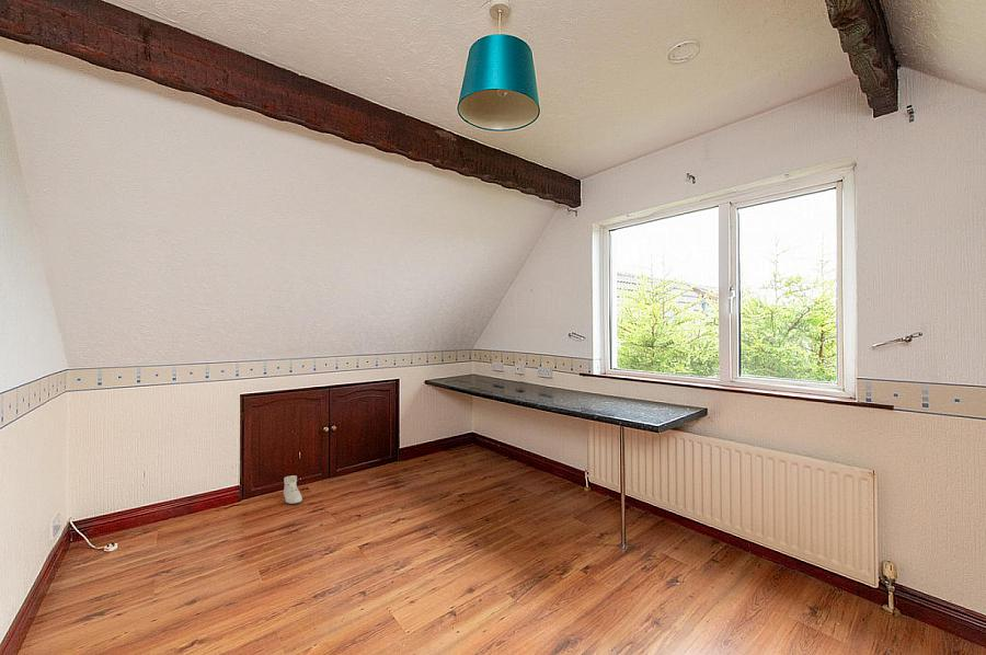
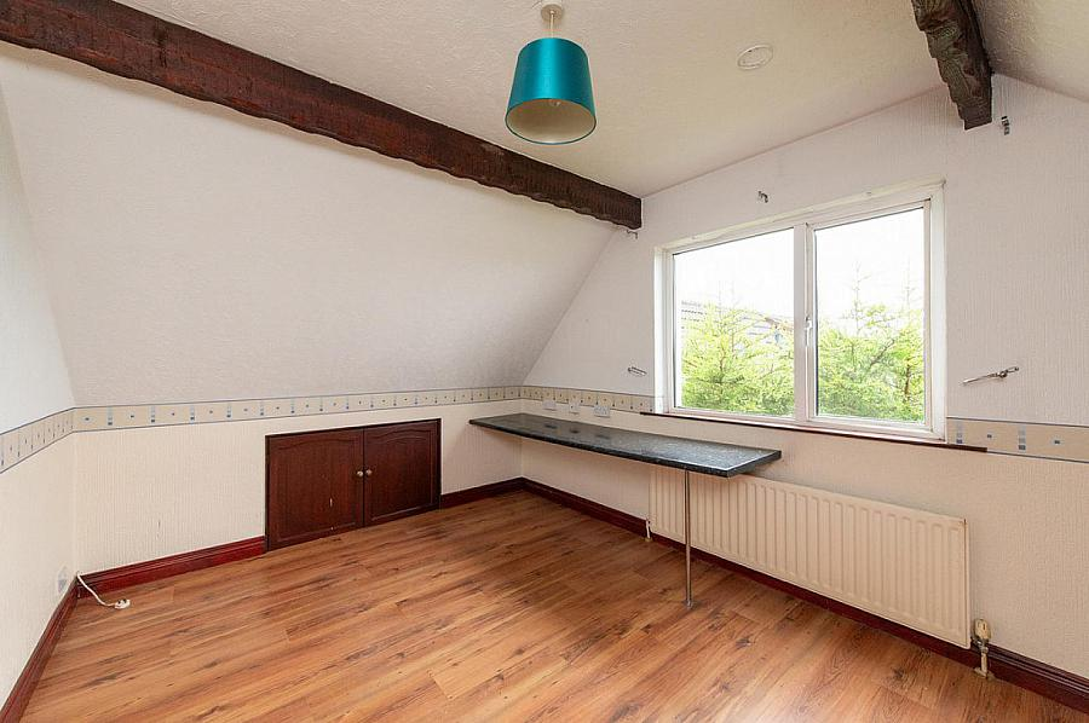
- sneaker [283,474,303,505]
